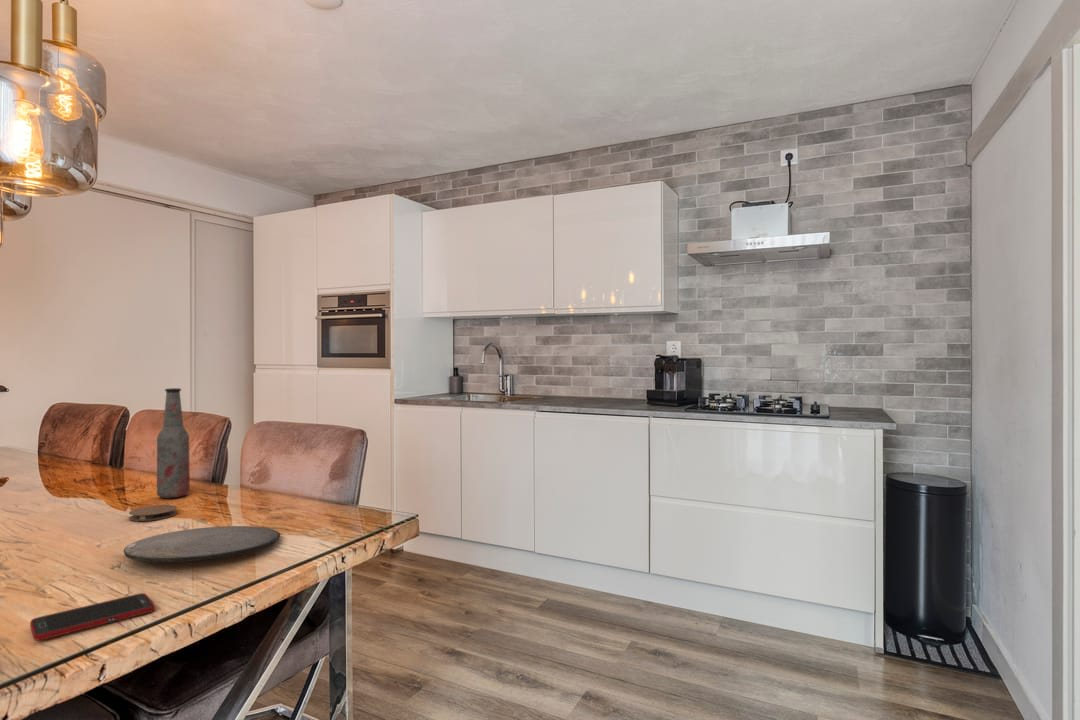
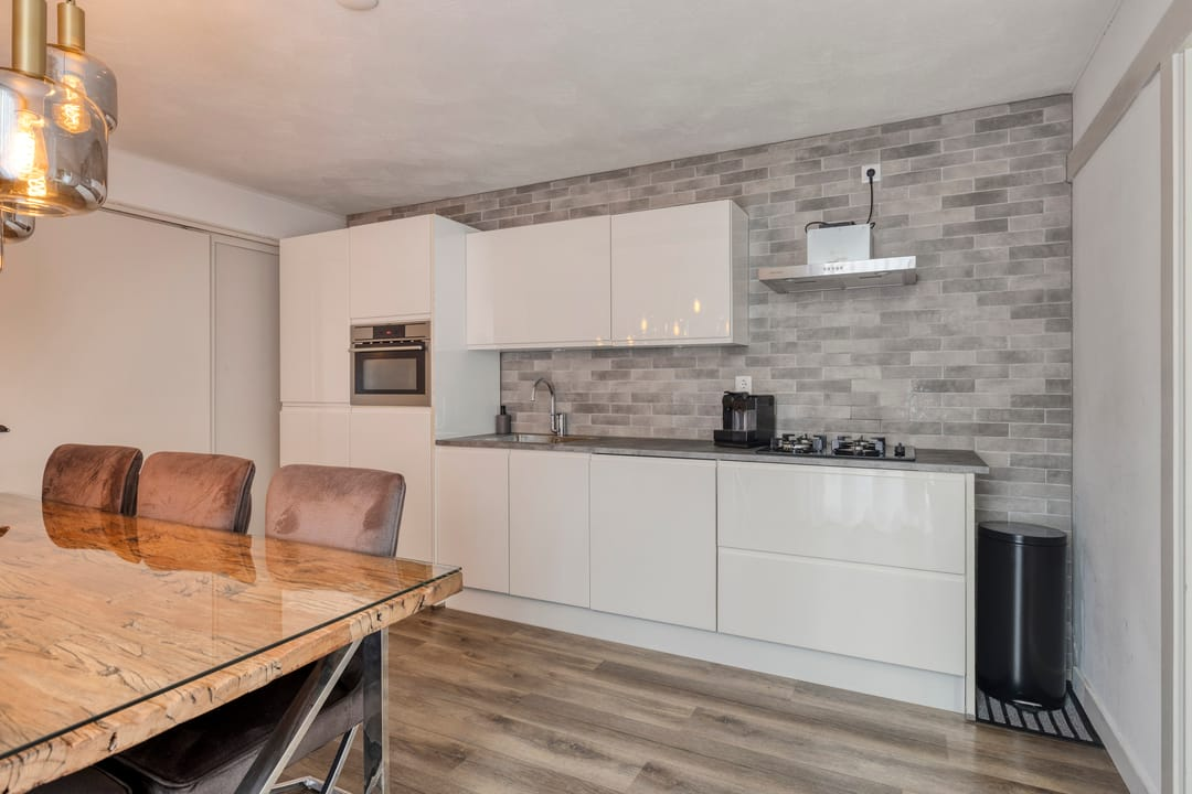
- plate [123,525,281,563]
- bottle [156,387,191,499]
- coaster [128,504,178,522]
- cell phone [29,592,156,642]
